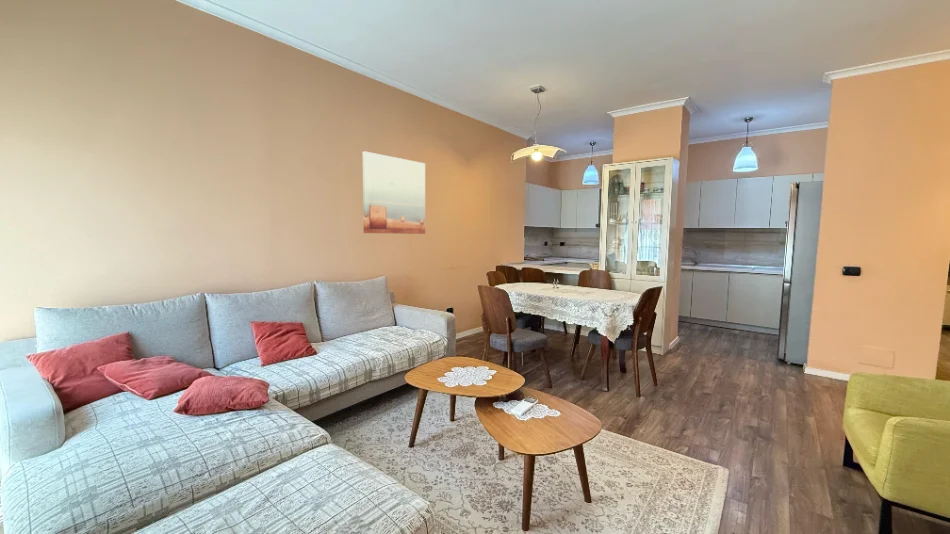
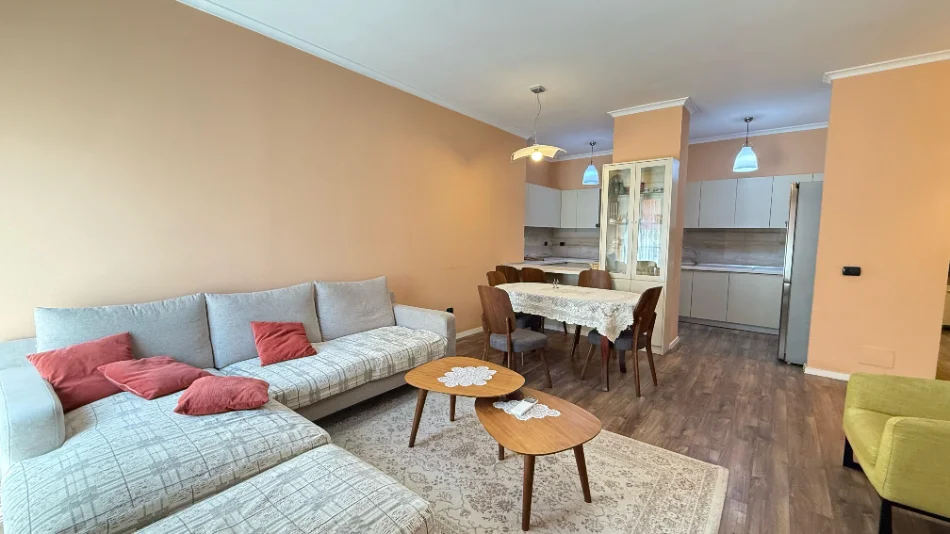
- wall art [362,150,426,235]
